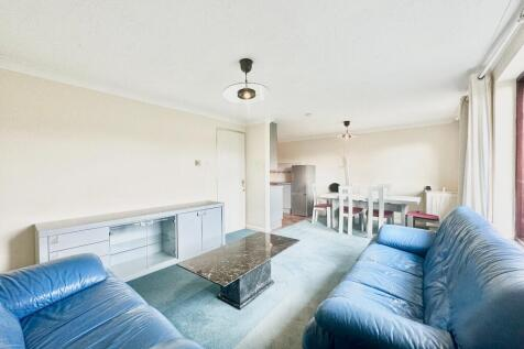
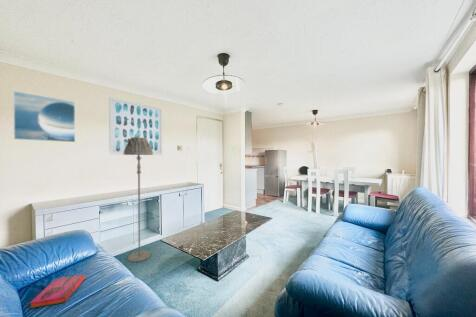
+ wall art [108,96,163,156]
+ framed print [12,90,76,143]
+ hardback book [29,273,86,309]
+ floor lamp [123,137,153,263]
